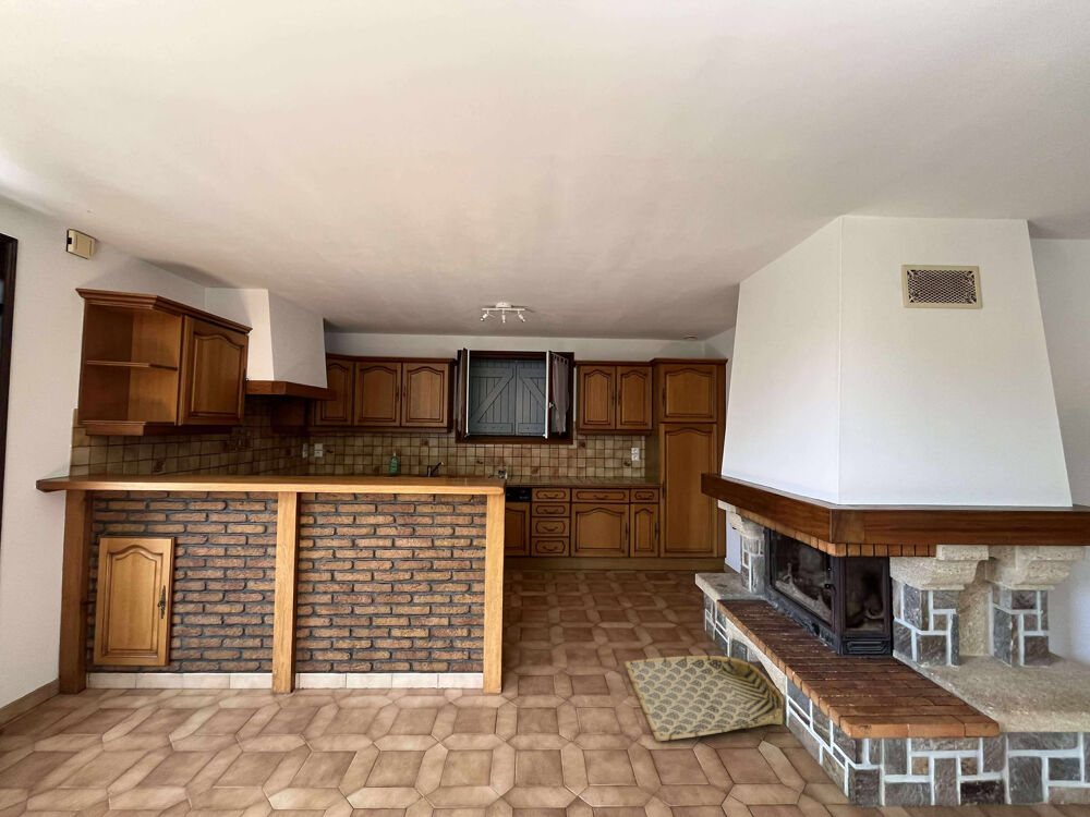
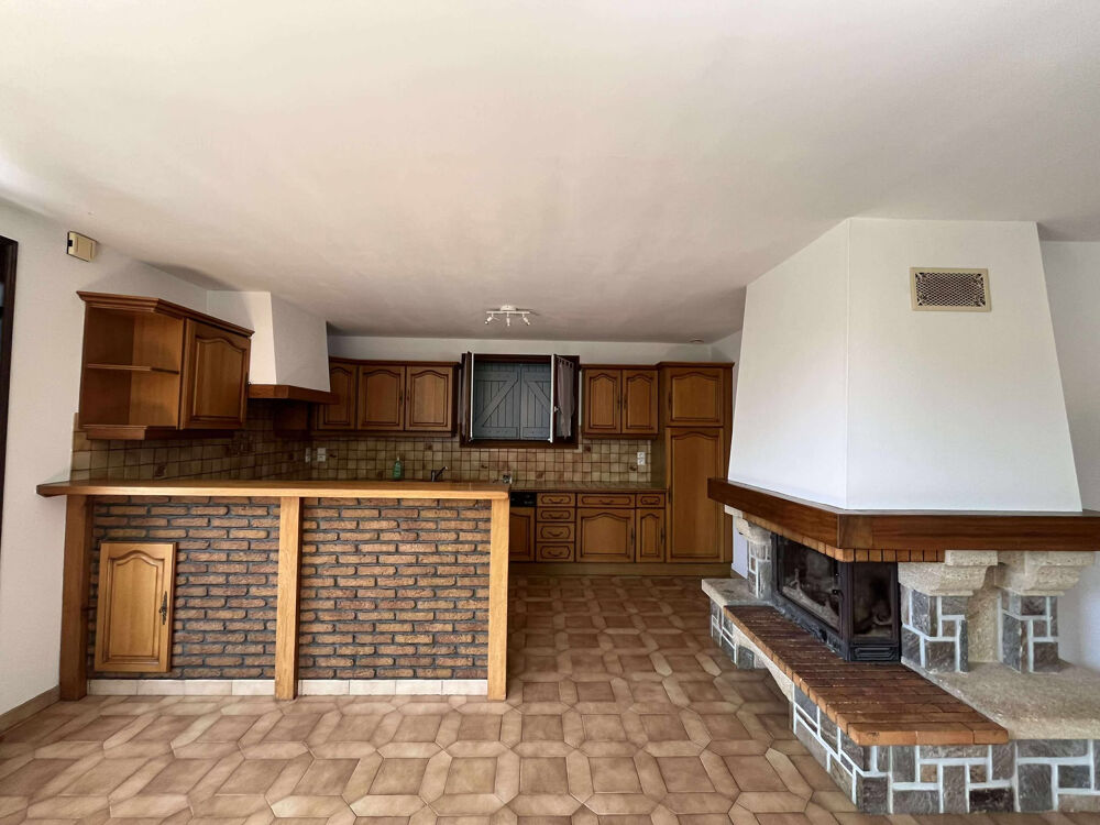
- woven basket [623,655,784,742]
